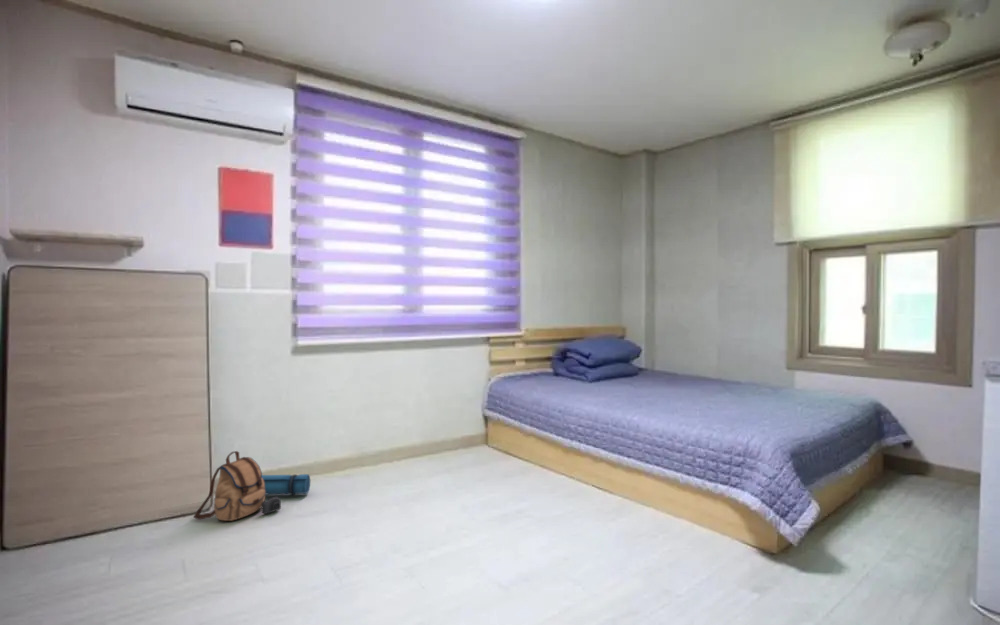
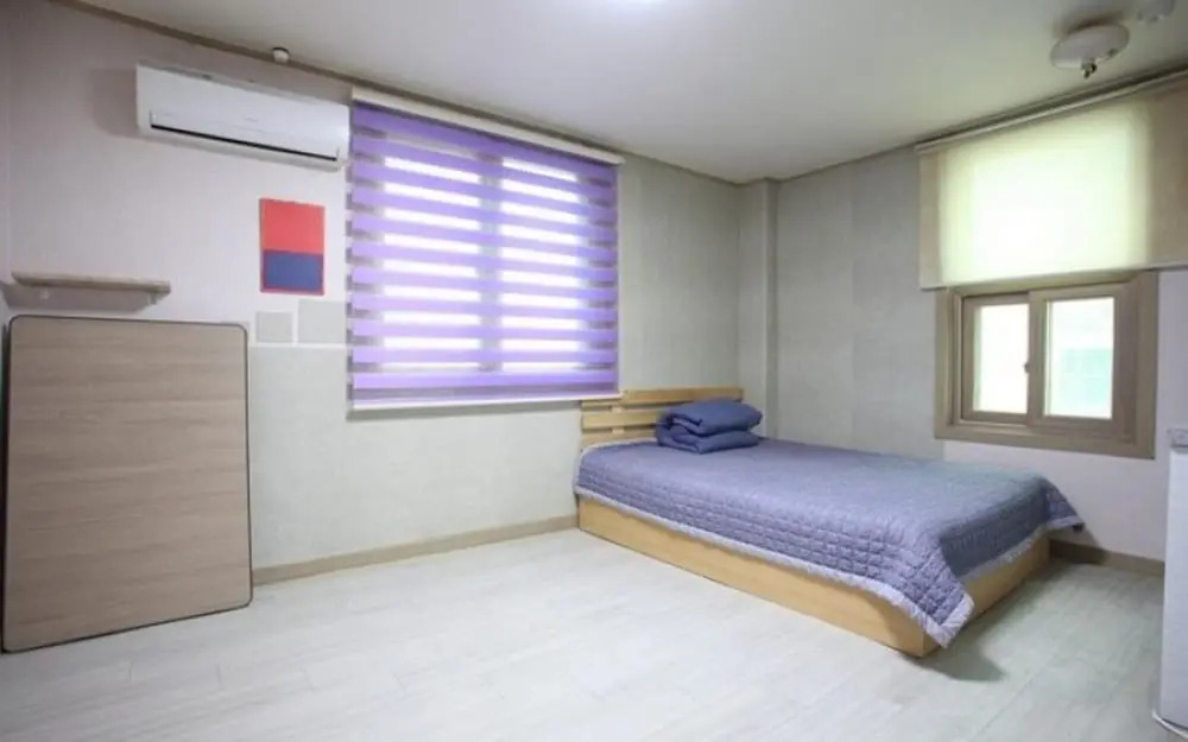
- backpack [192,450,311,522]
